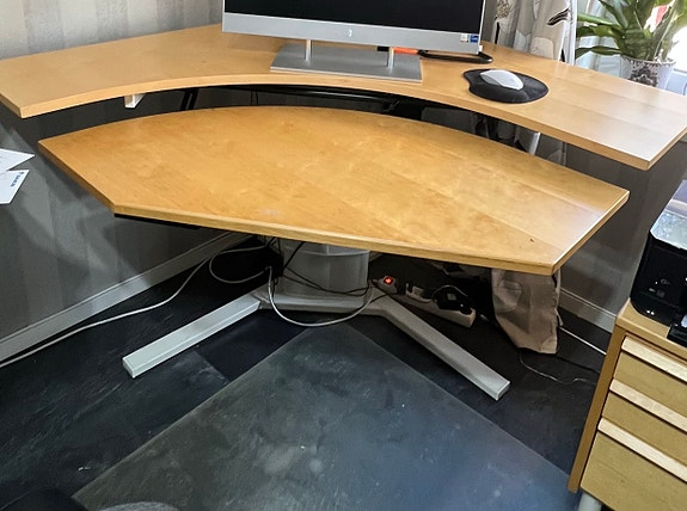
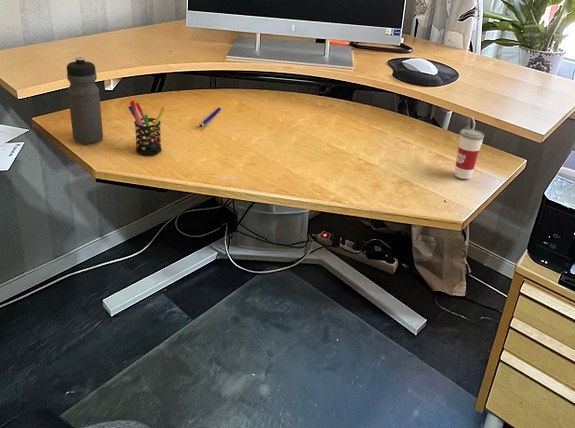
+ pen holder [127,99,167,156]
+ water bottle [66,56,104,145]
+ pen [199,107,222,128]
+ cup [454,116,485,180]
